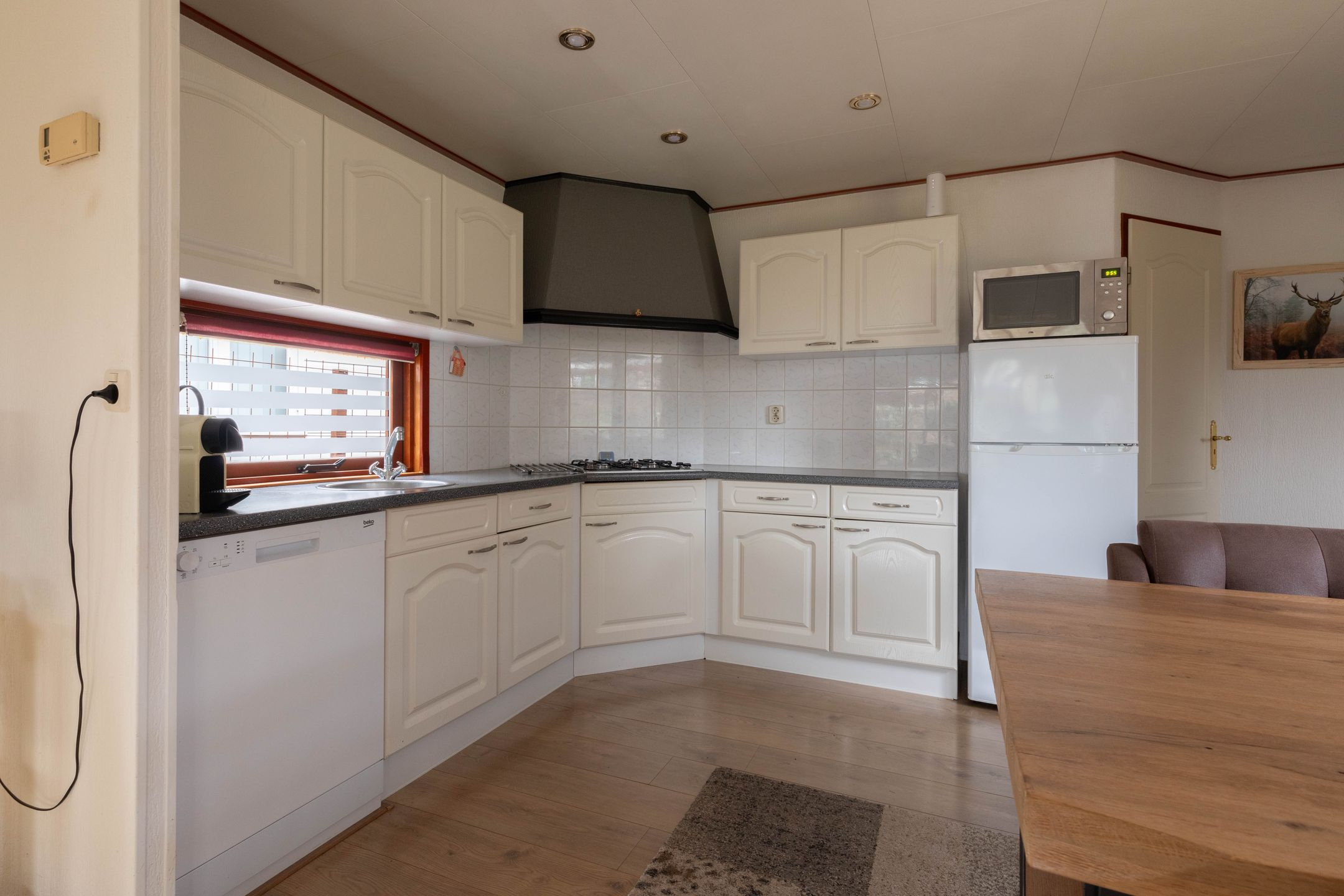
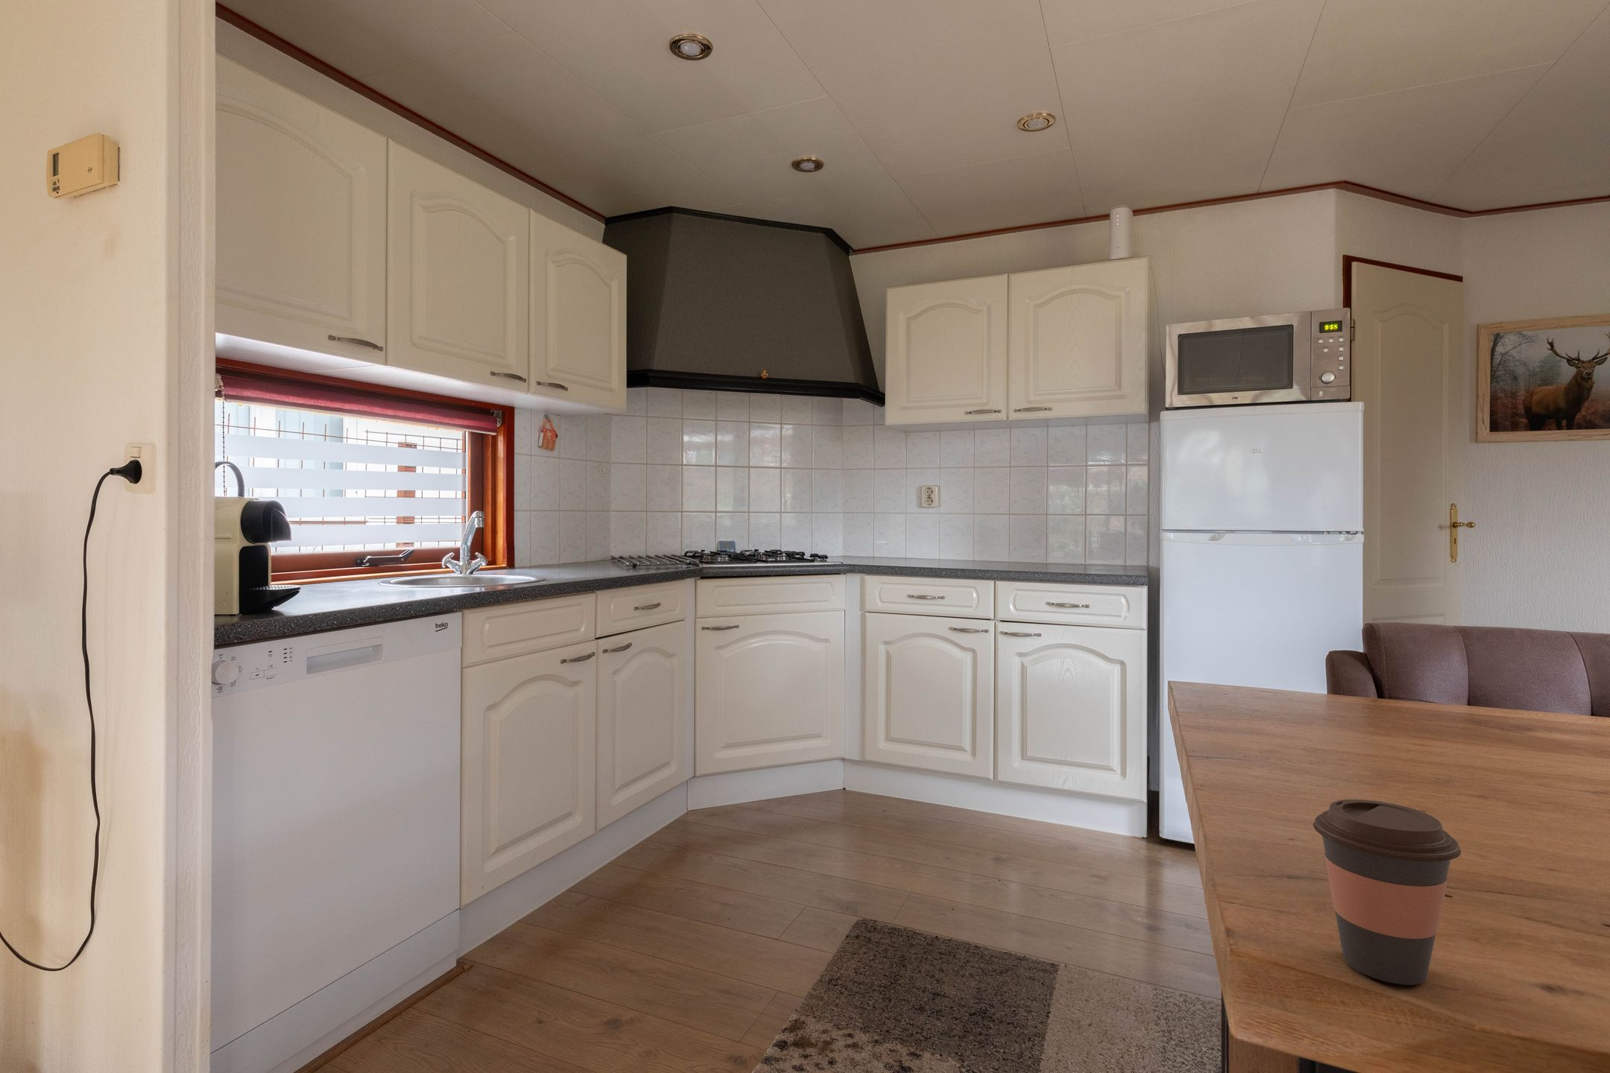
+ coffee cup [1313,799,1461,986]
